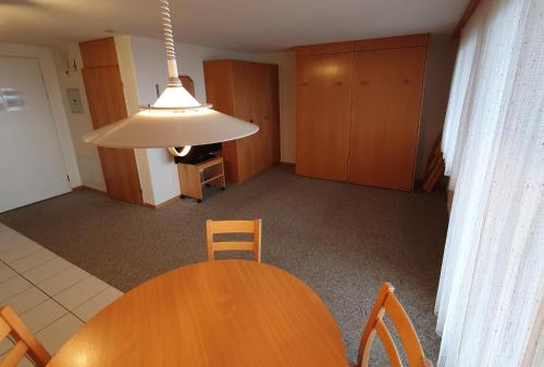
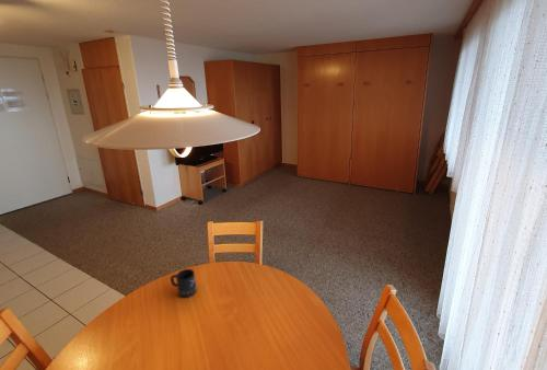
+ mug [170,268,198,298]
